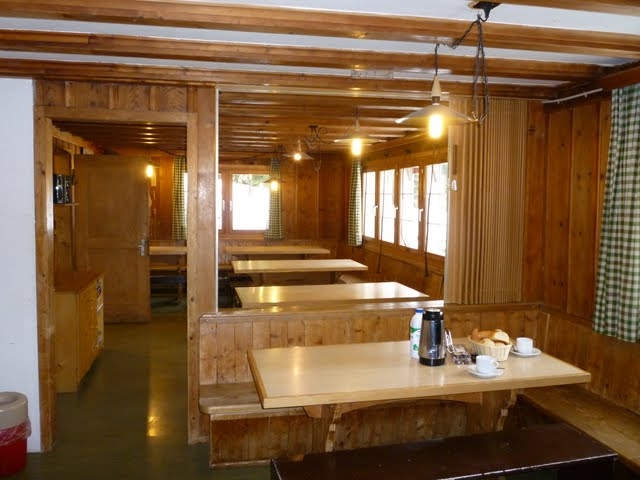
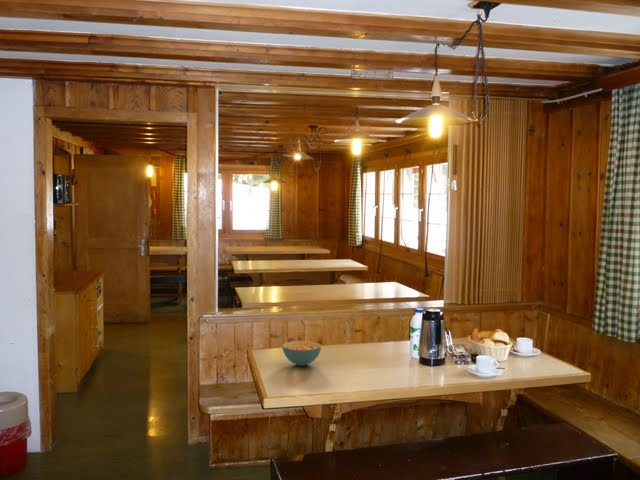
+ cereal bowl [281,340,322,367]
